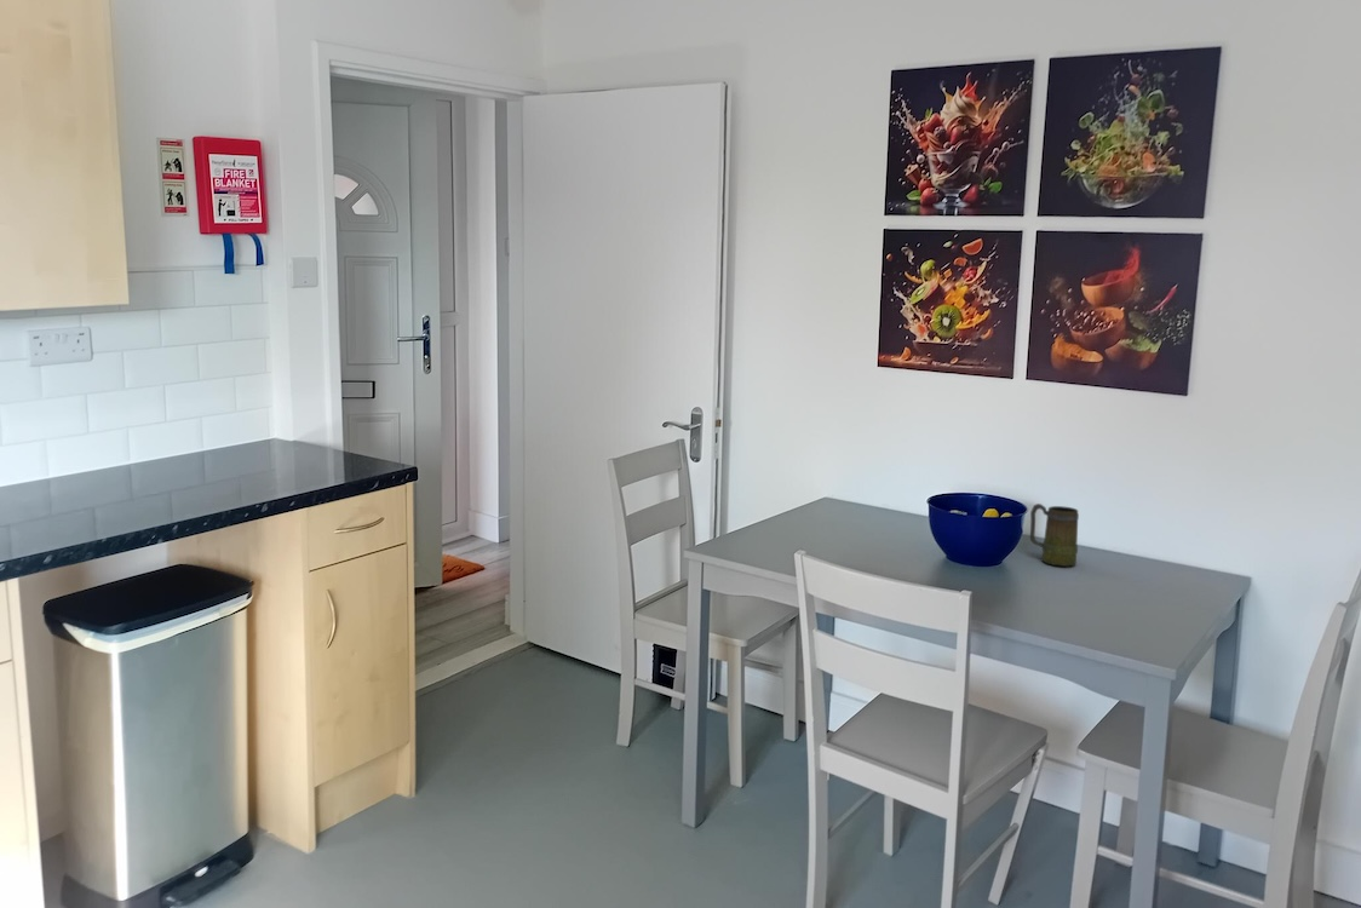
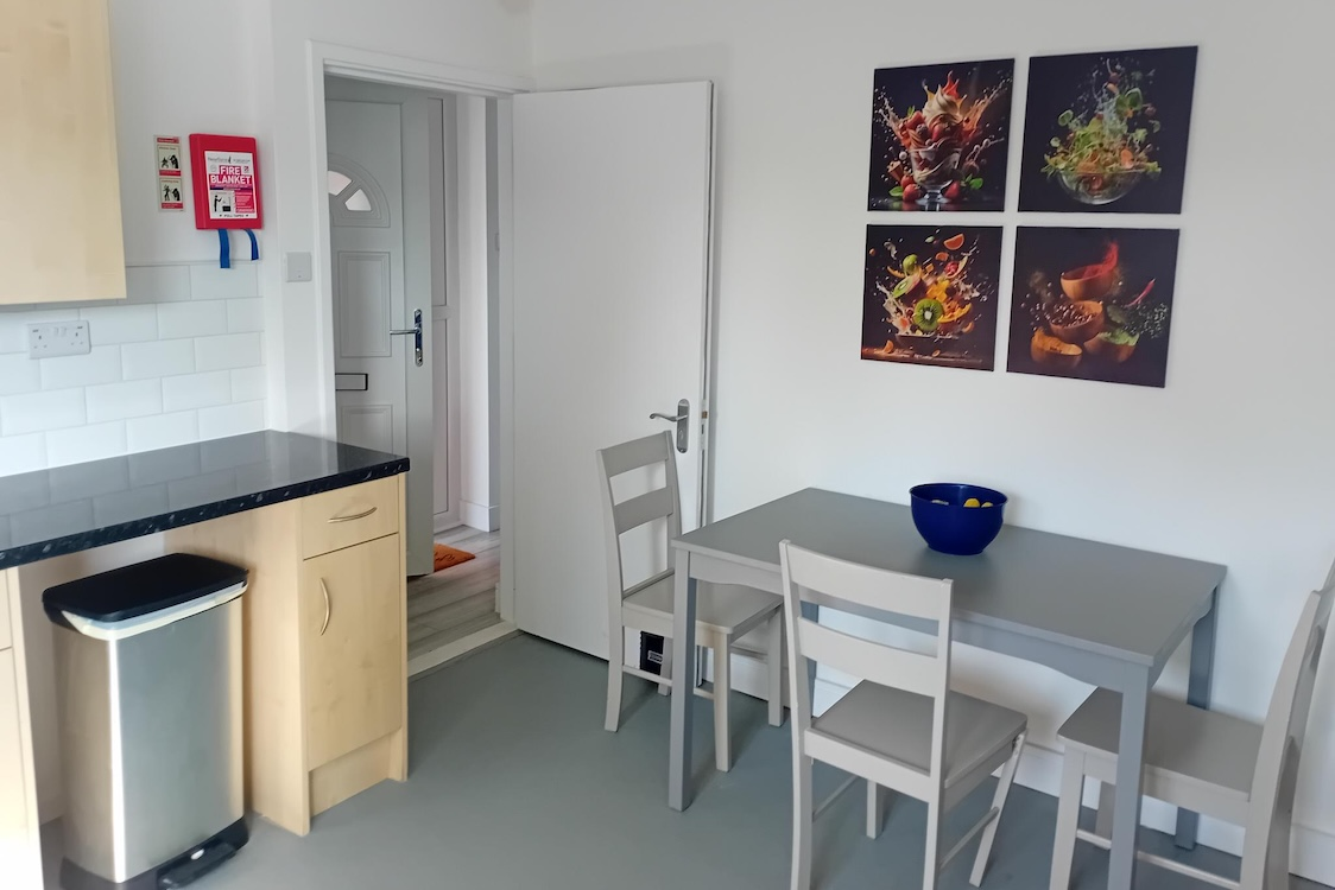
- mug [1029,502,1080,568]
